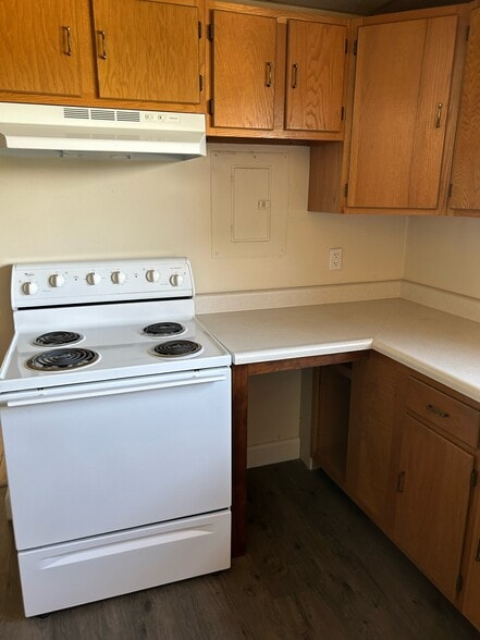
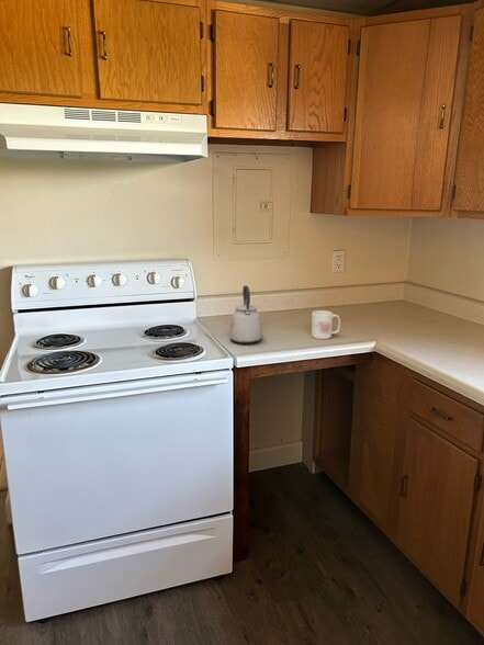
+ kettle [228,284,263,344]
+ mug [309,309,341,340]
